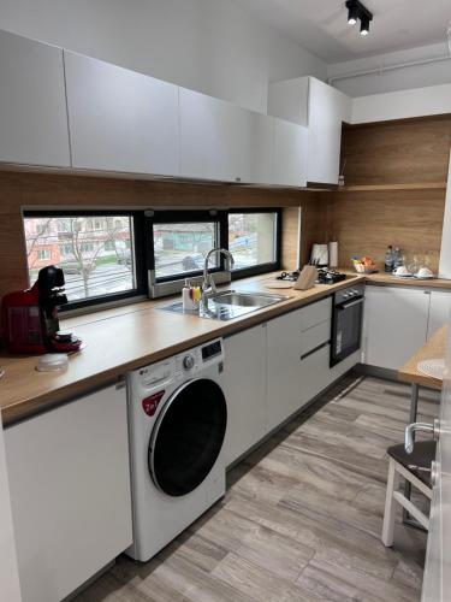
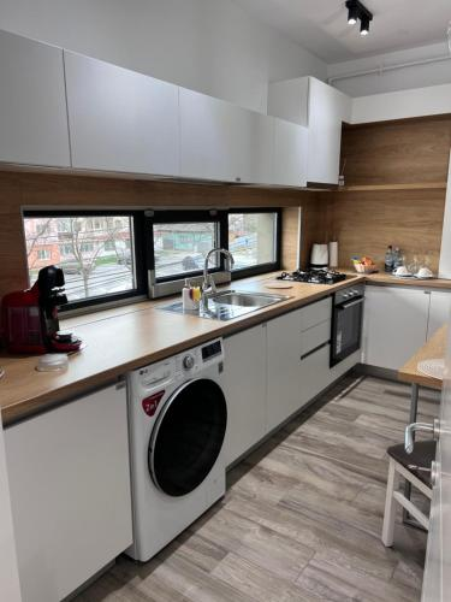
- knife block [292,256,321,291]
